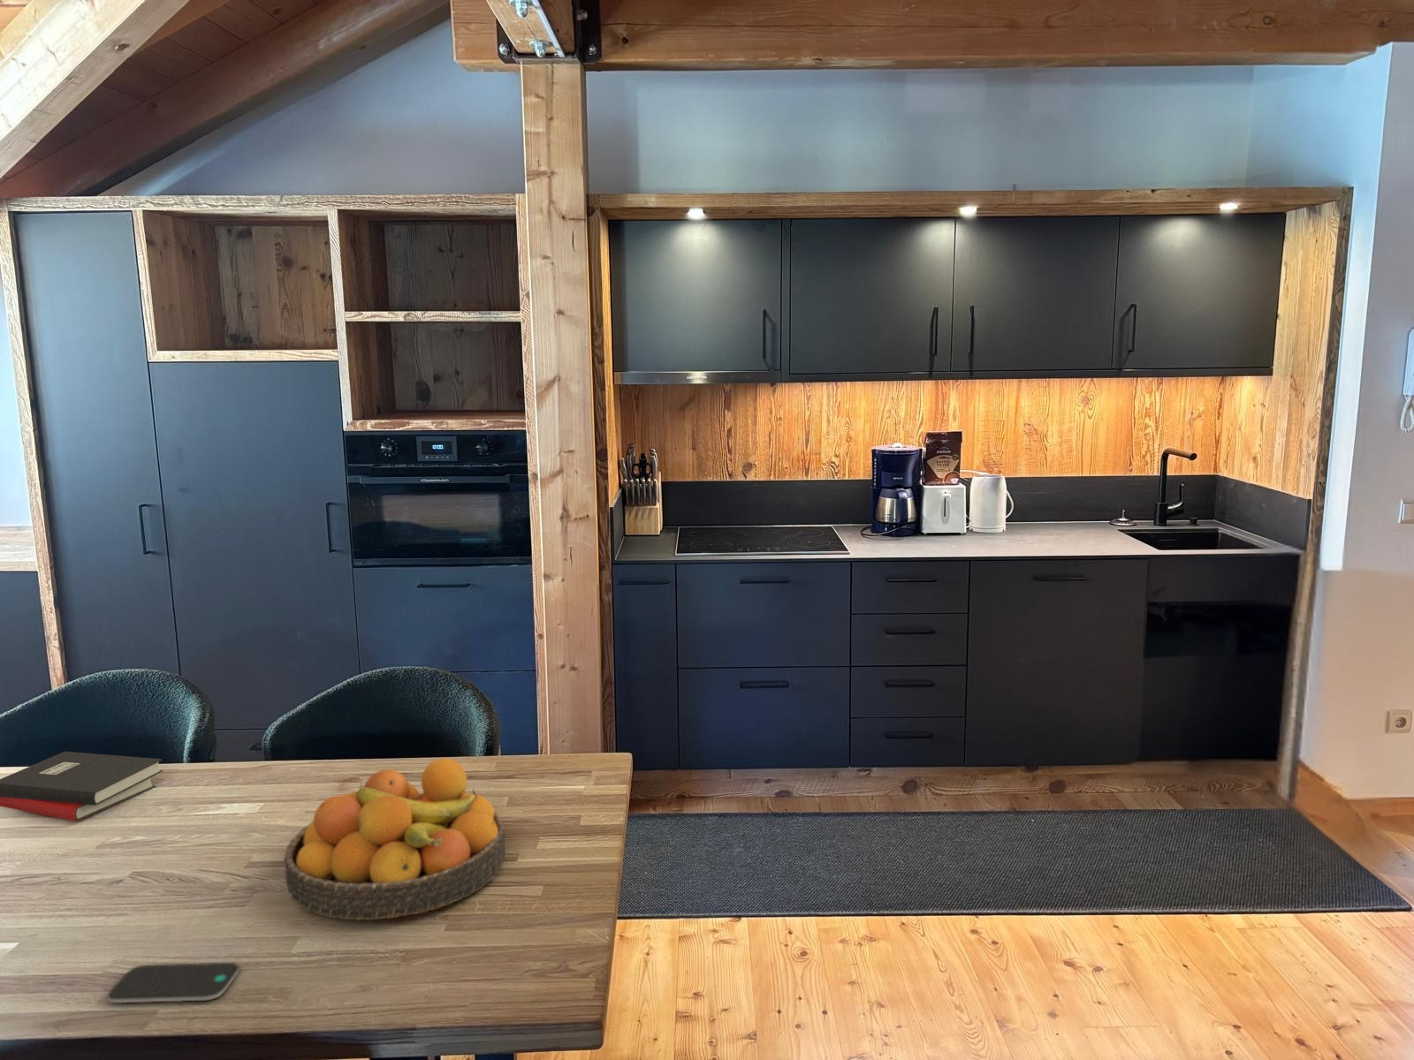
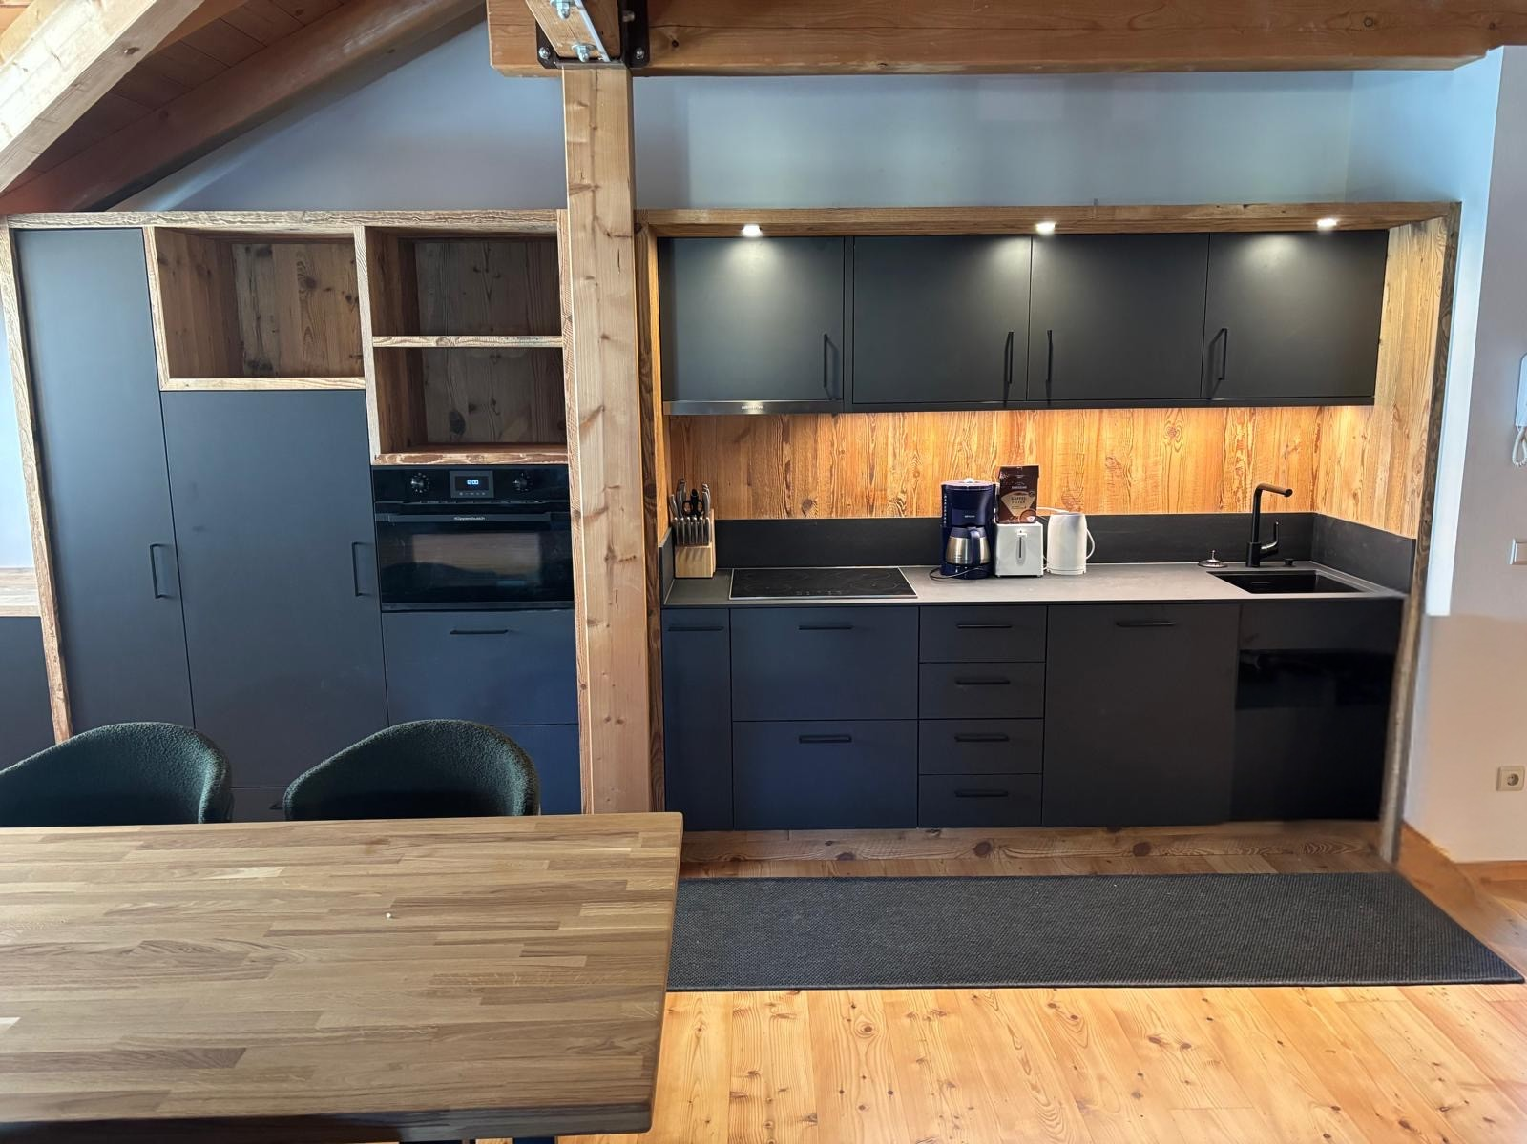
- smartphone [107,962,239,1004]
- hardback book [0,750,164,822]
- fruit bowl [283,757,507,921]
